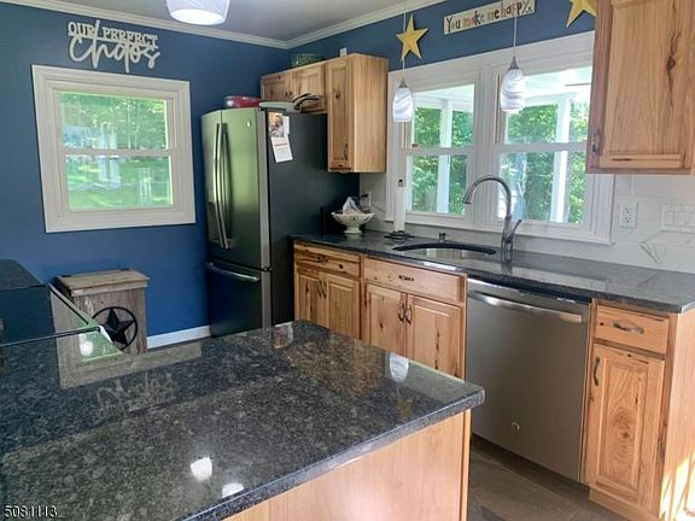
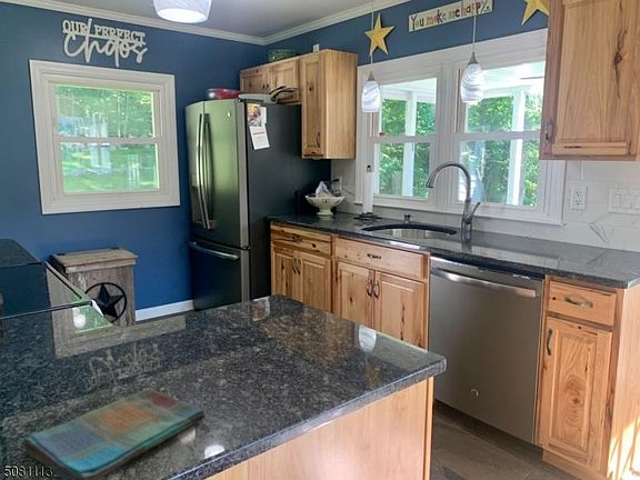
+ dish towel [21,387,207,480]
